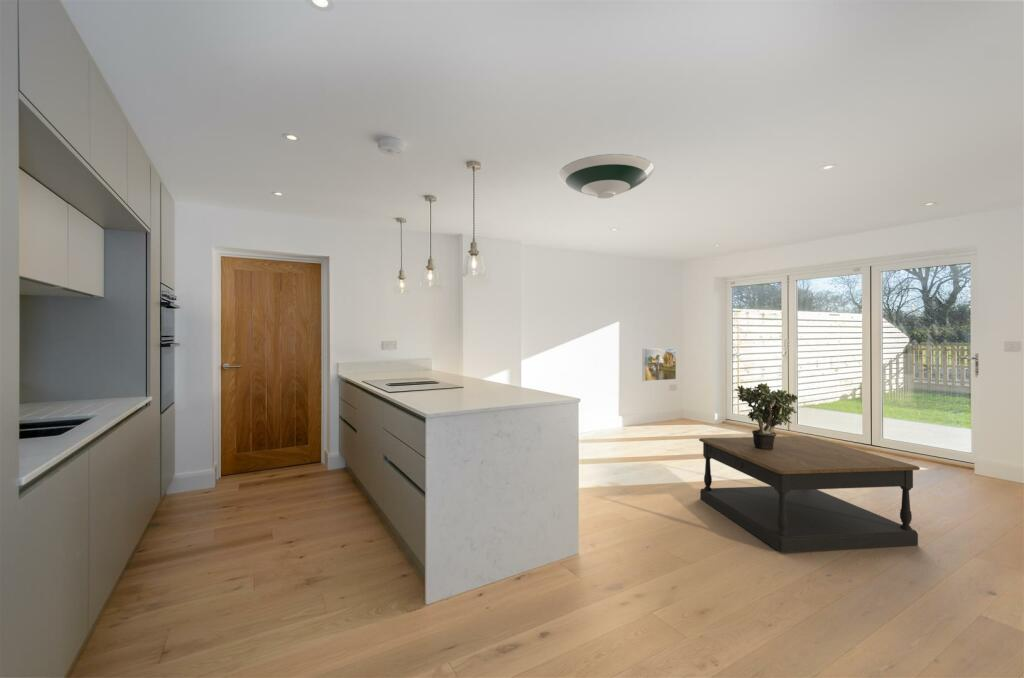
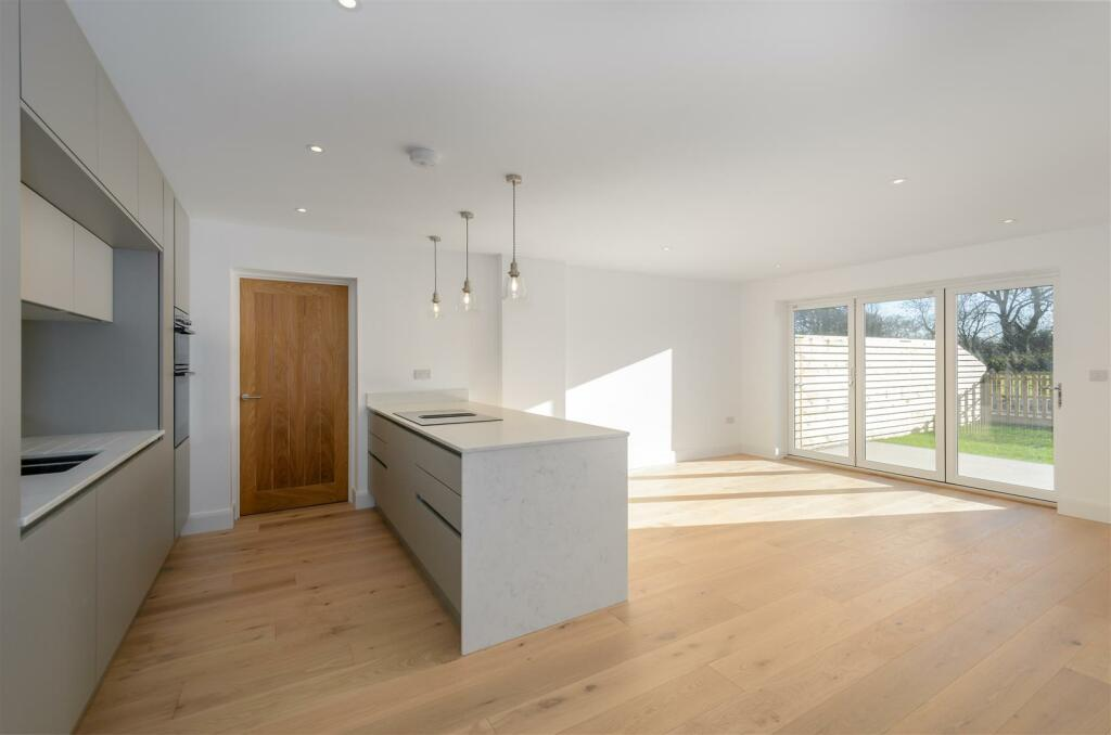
- potted plant [734,382,799,450]
- coffee table [698,435,921,553]
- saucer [558,153,655,199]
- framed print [642,347,677,382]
